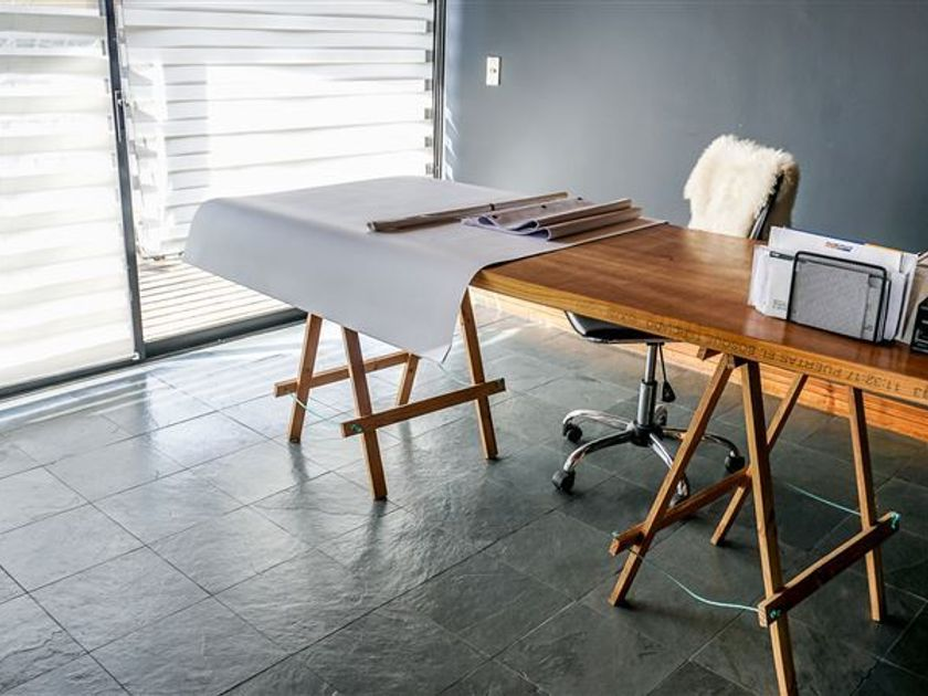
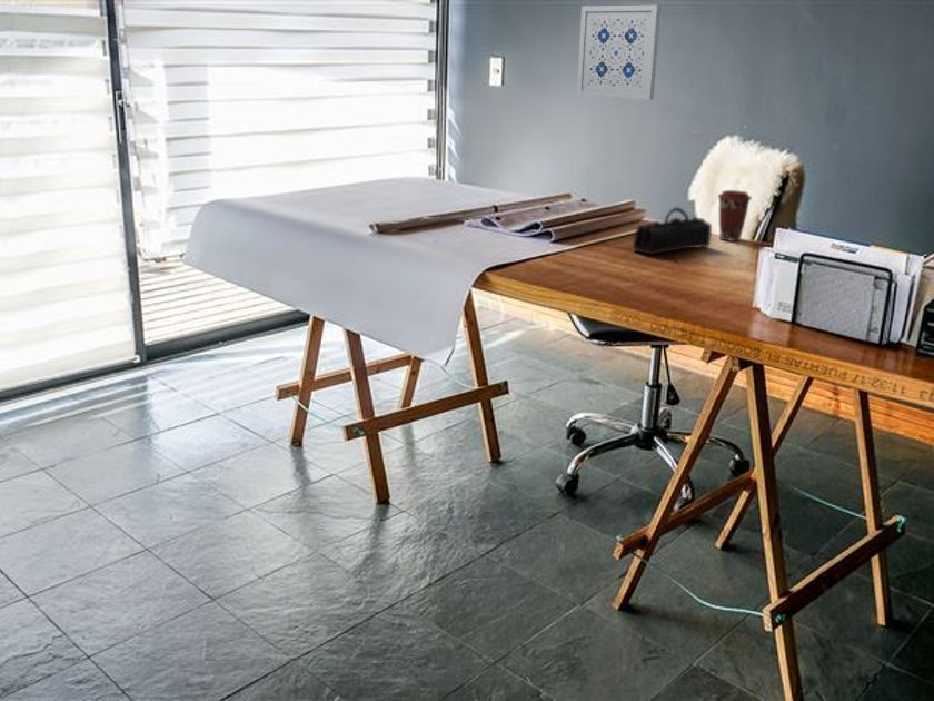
+ wall art [576,3,662,101]
+ coffee cup [717,189,753,241]
+ pencil case [632,206,713,256]
